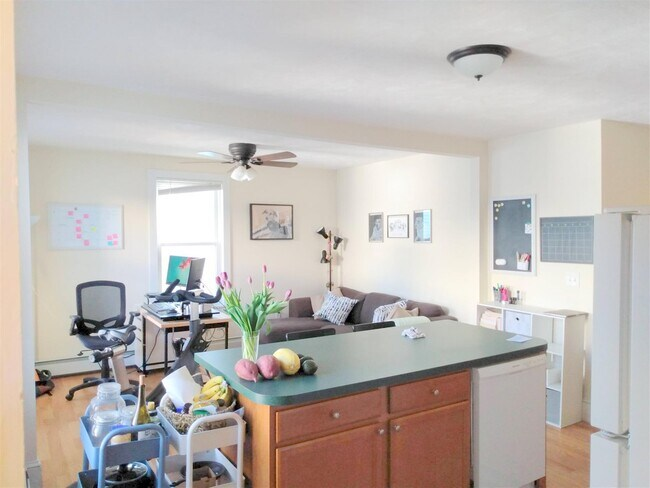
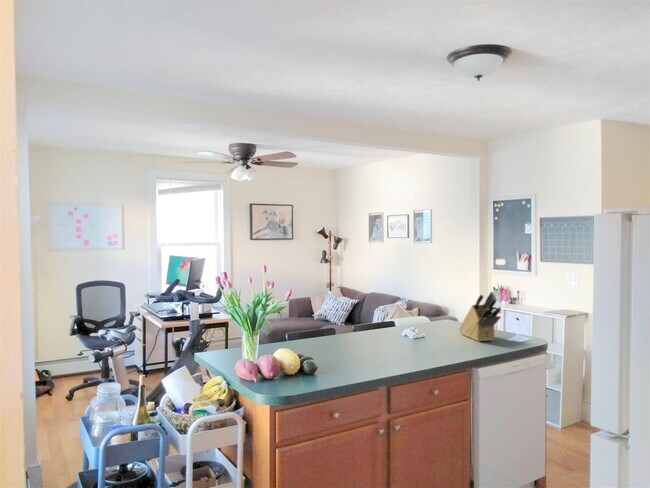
+ knife block [458,291,502,343]
